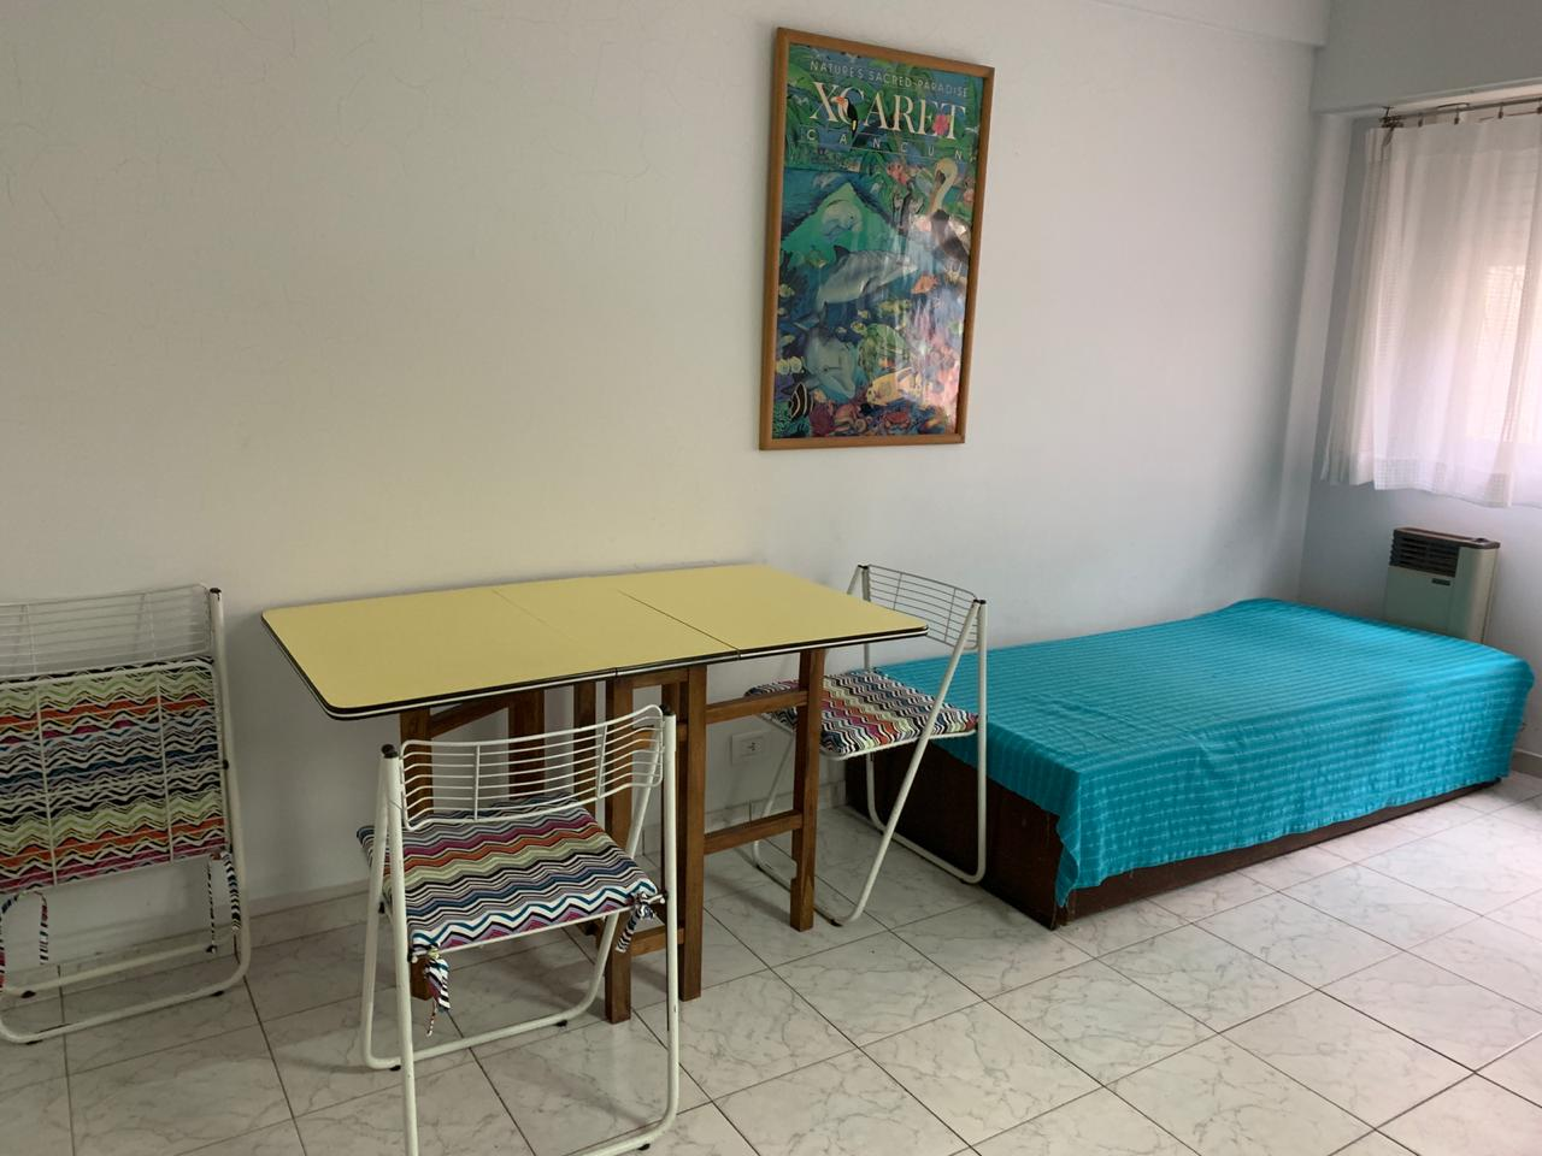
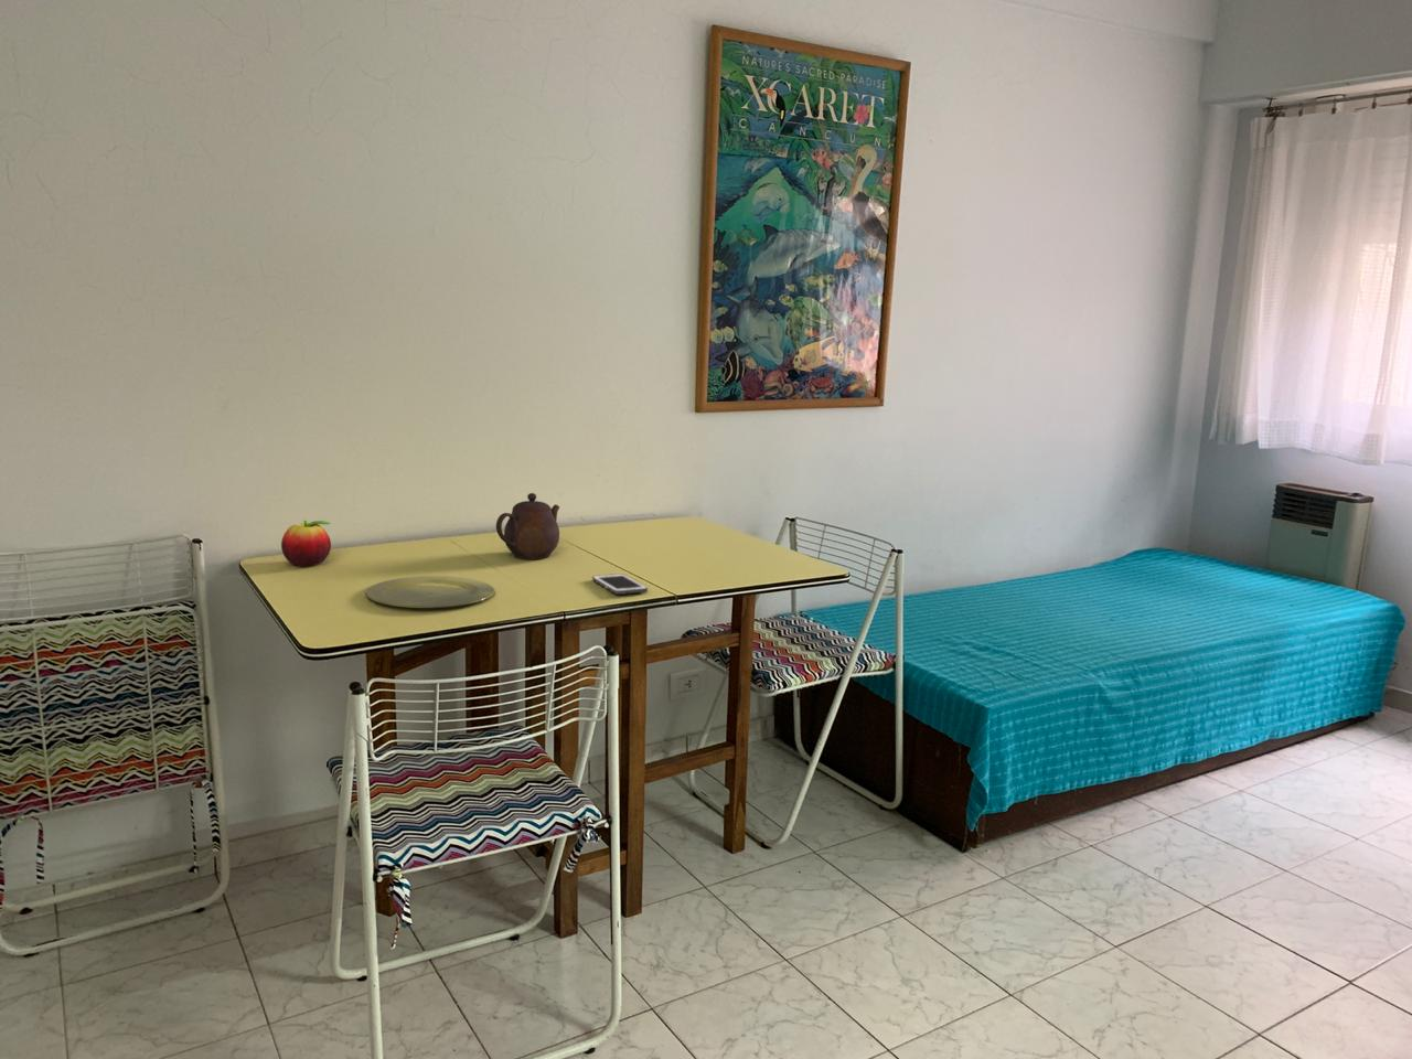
+ teapot [495,492,560,561]
+ plate [364,575,495,608]
+ cell phone [591,573,648,595]
+ fruit [280,519,332,567]
